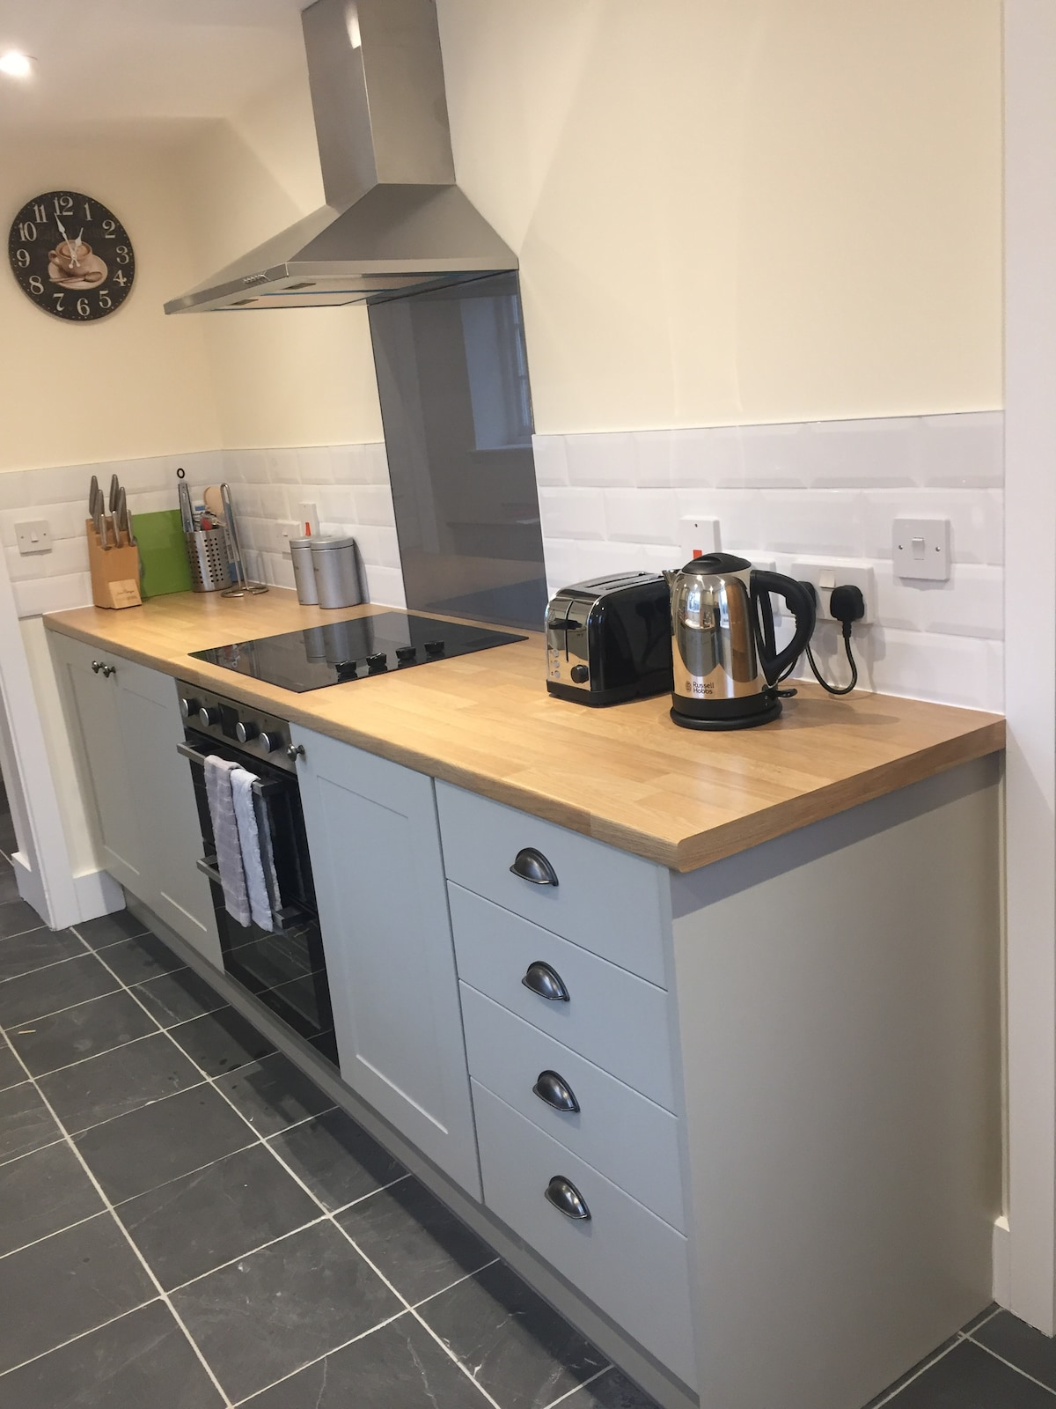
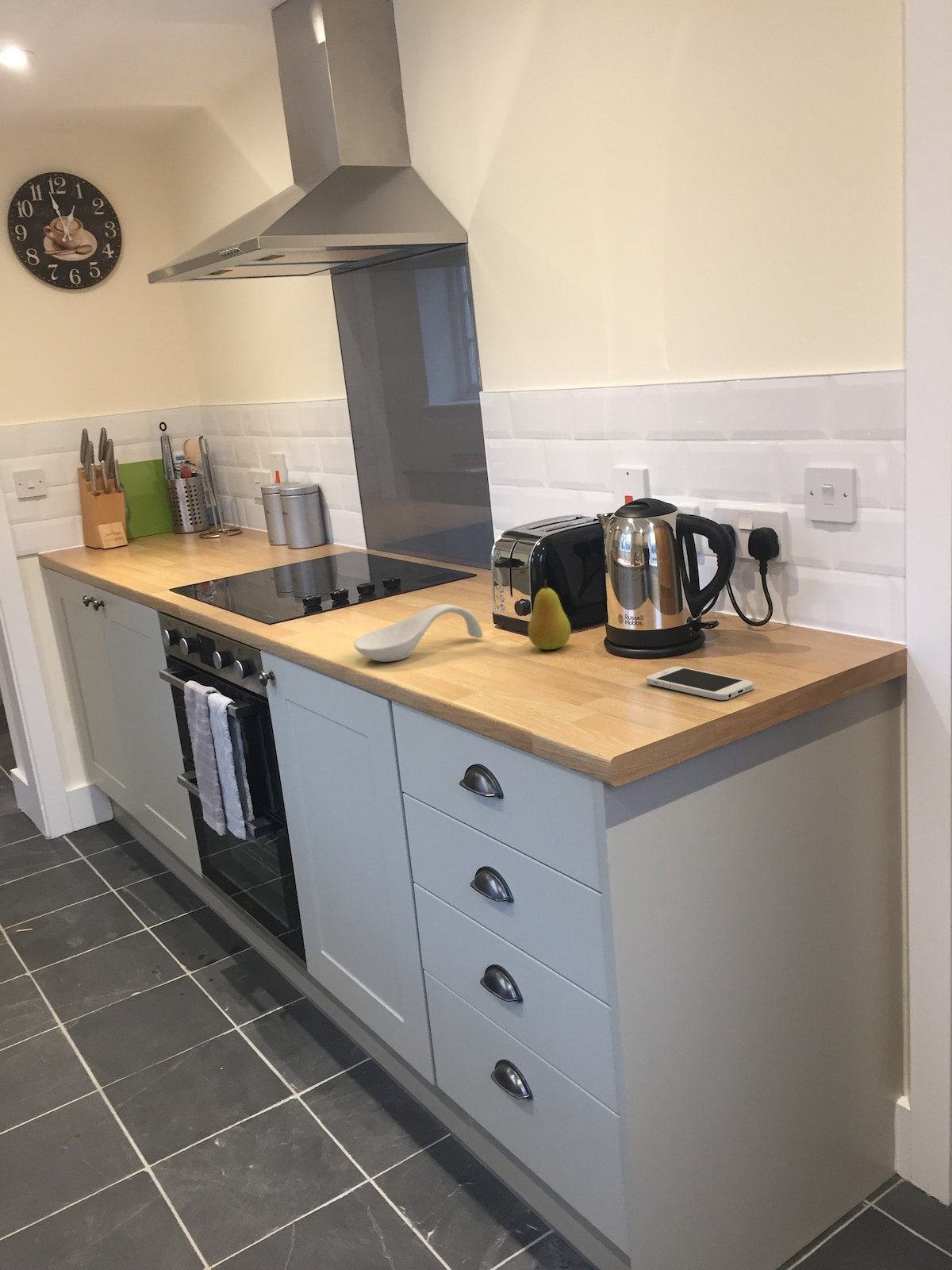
+ smartphone [646,666,754,701]
+ fruit [528,579,572,651]
+ spoon rest [353,603,484,663]
